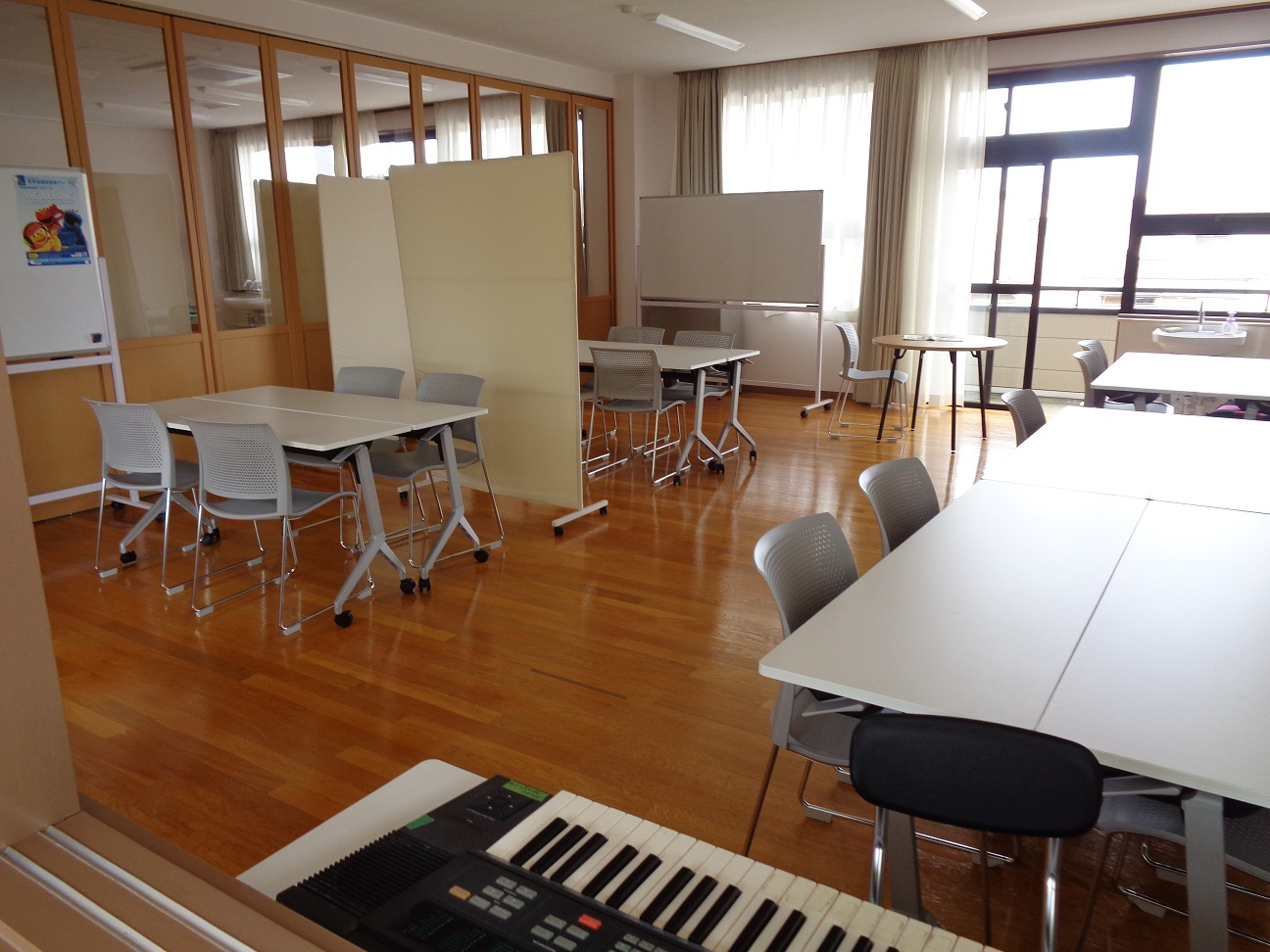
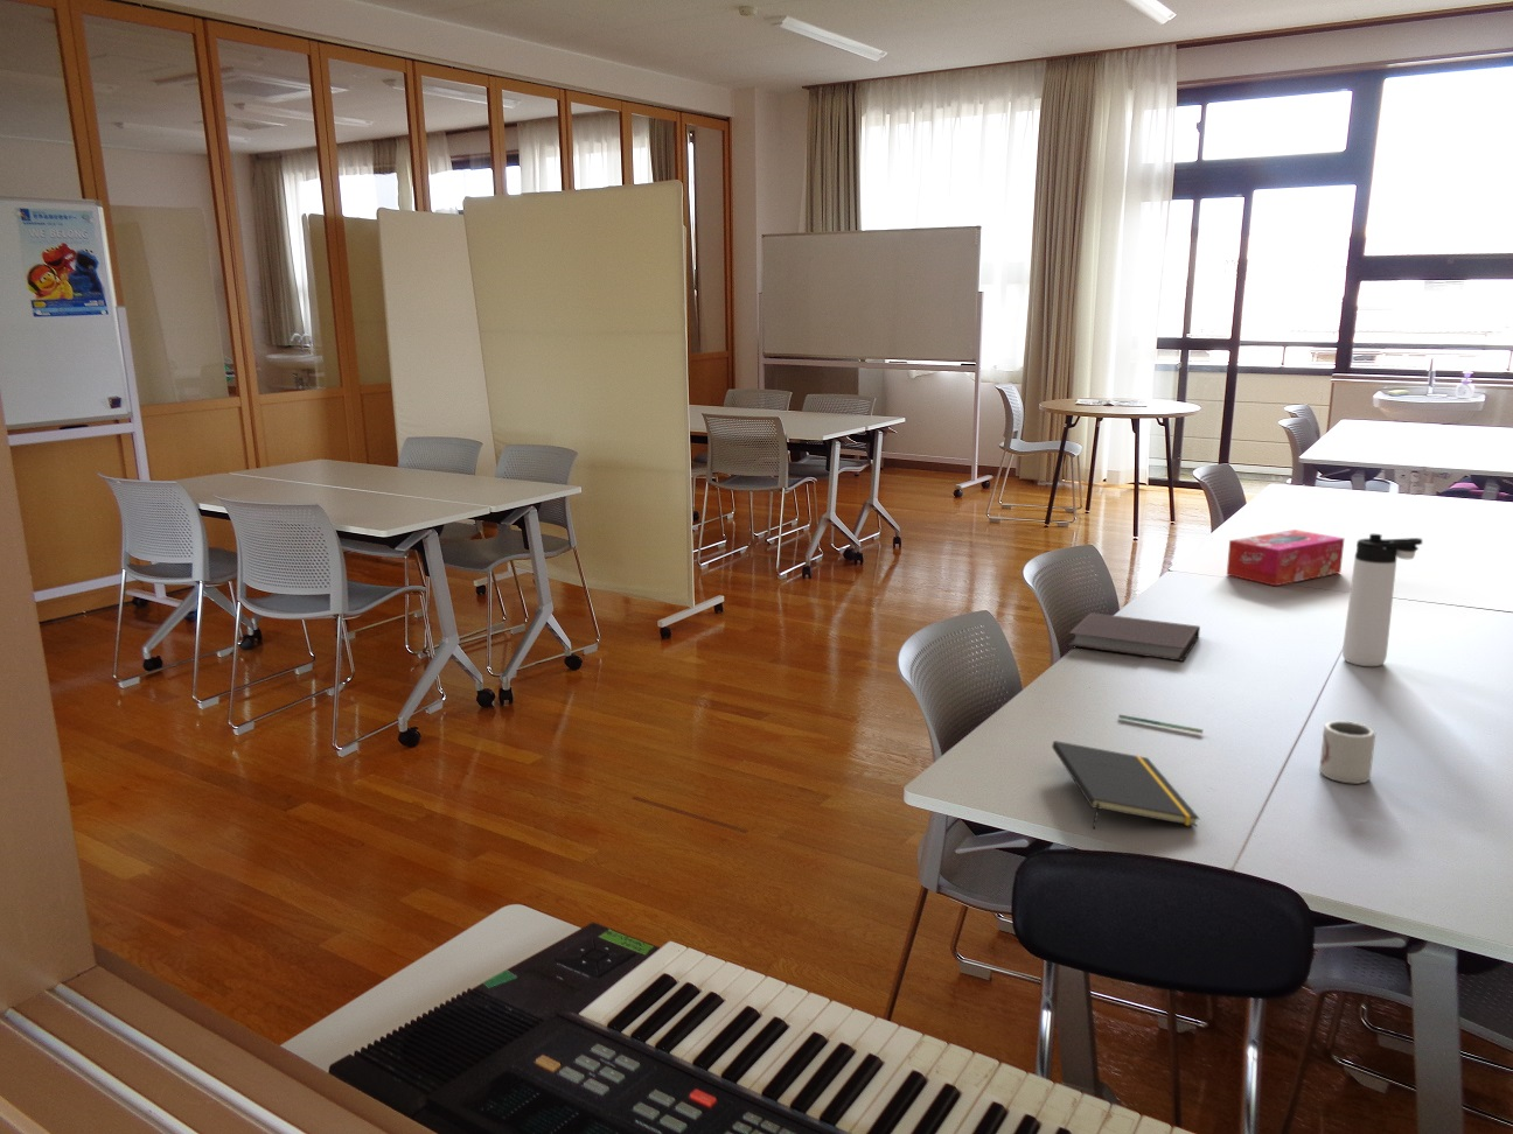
+ pen [1117,712,1203,734]
+ cup [1318,719,1376,785]
+ thermos bottle [1341,534,1424,667]
+ tissue box [1226,529,1345,587]
+ notepad [1051,740,1201,830]
+ notebook [1067,611,1201,662]
